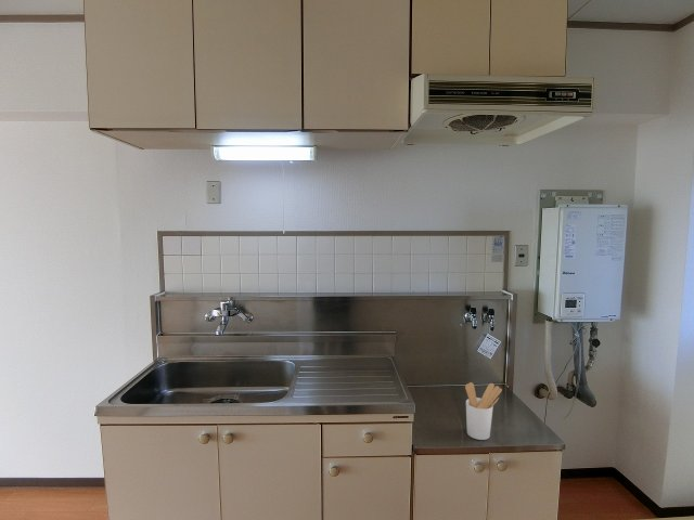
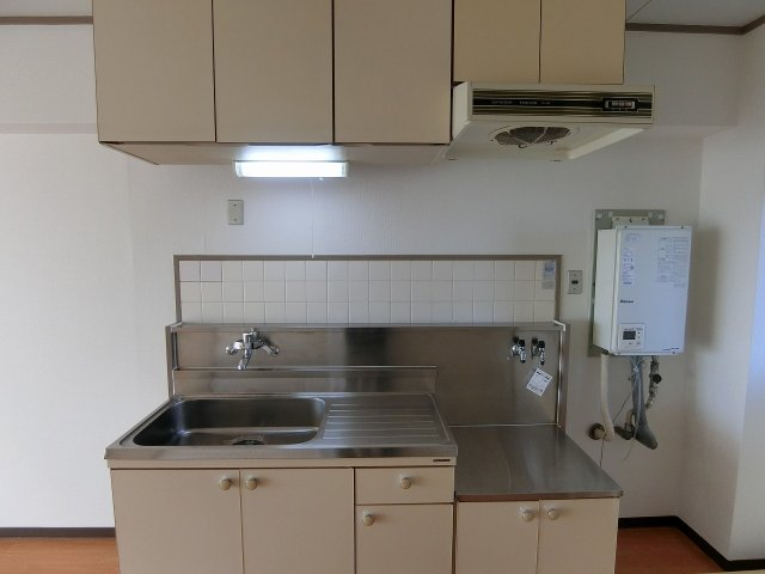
- utensil holder [464,381,503,441]
